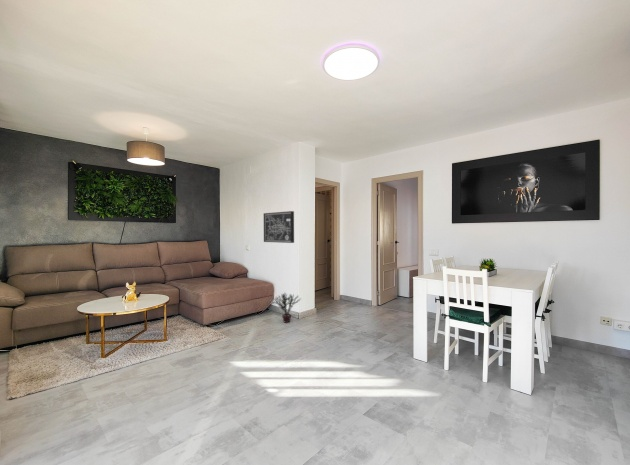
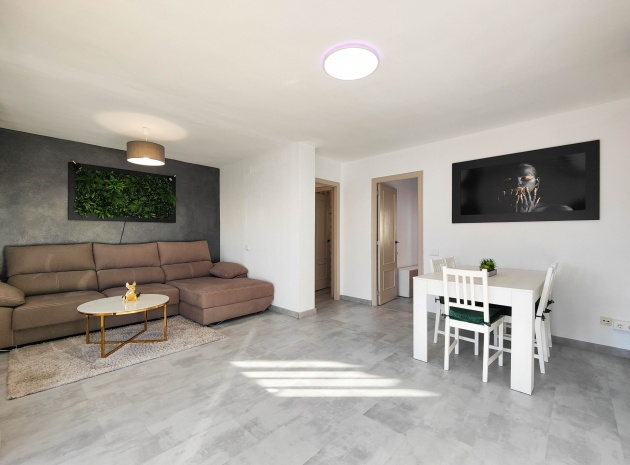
- potted plant [271,291,302,324]
- wall art [263,210,295,244]
